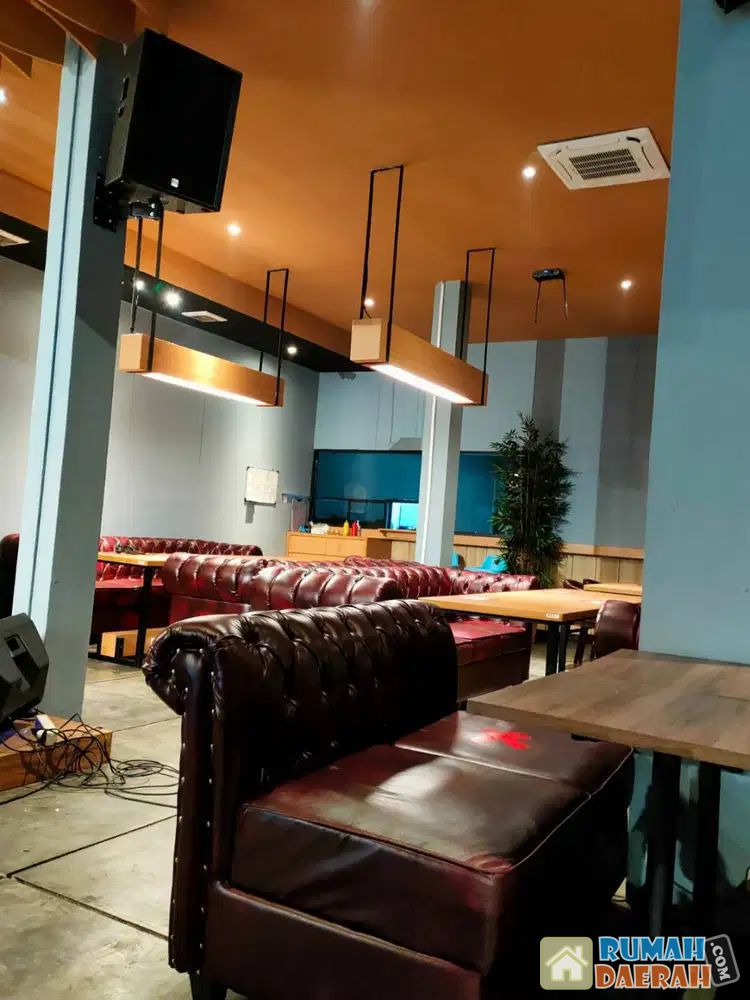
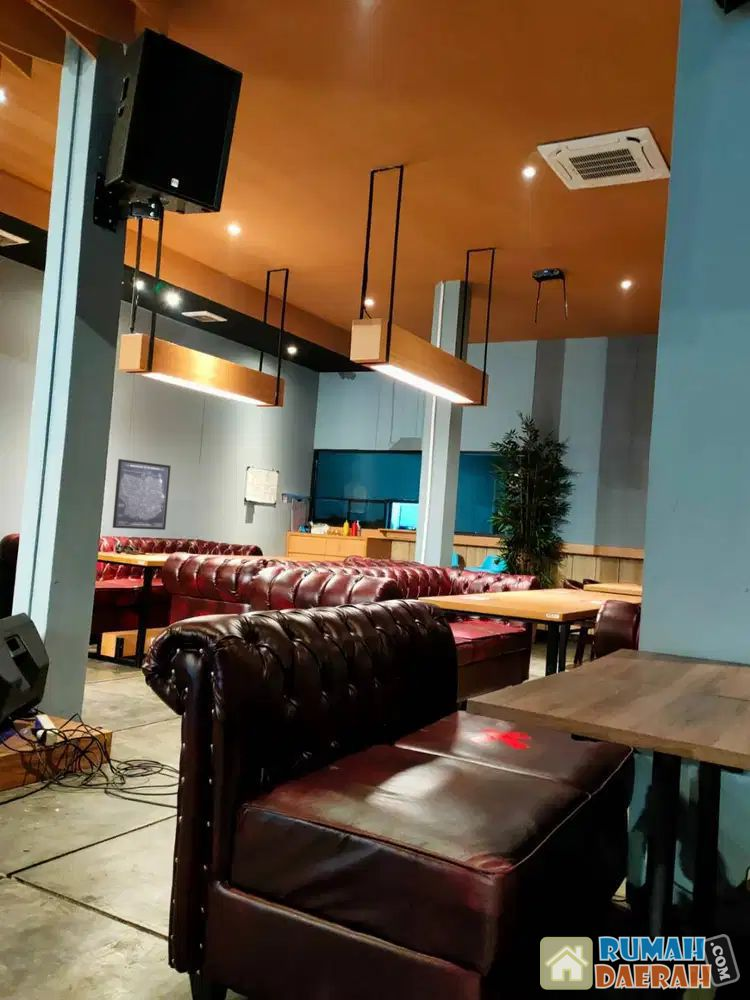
+ wall art [112,458,172,531]
